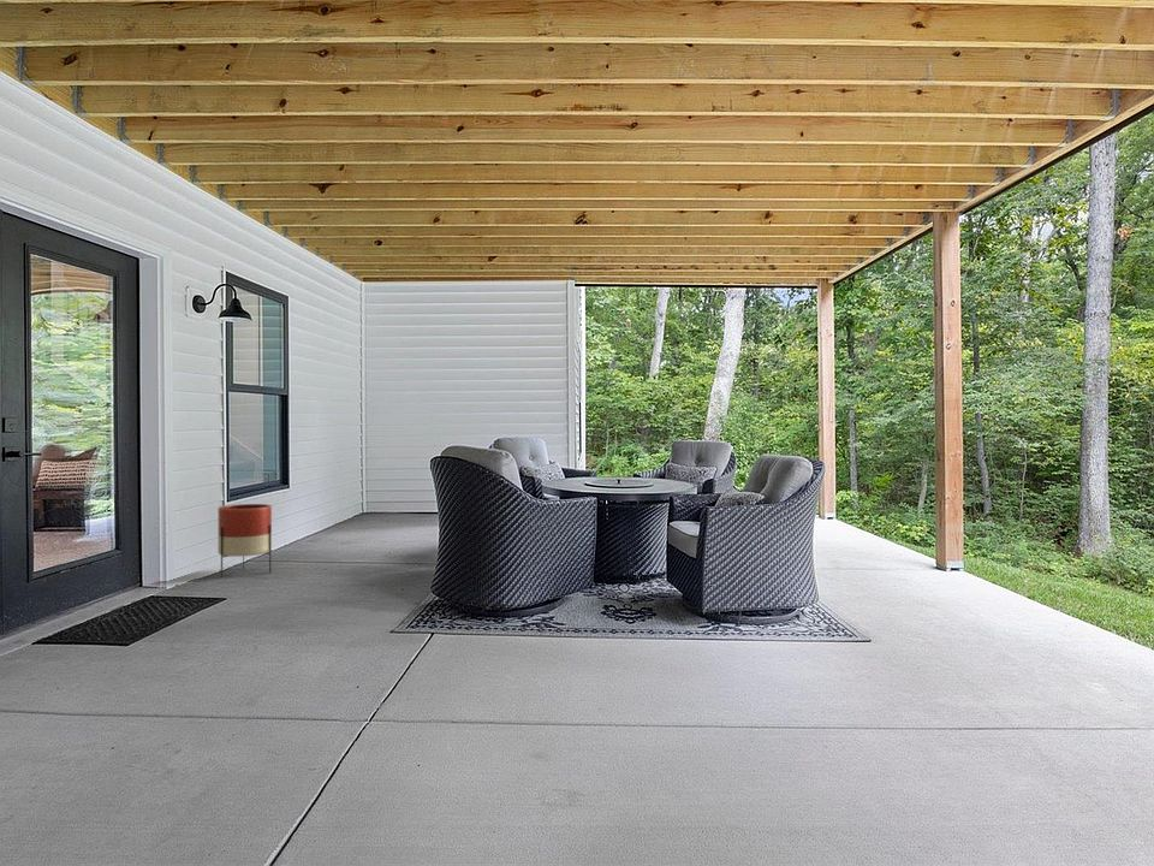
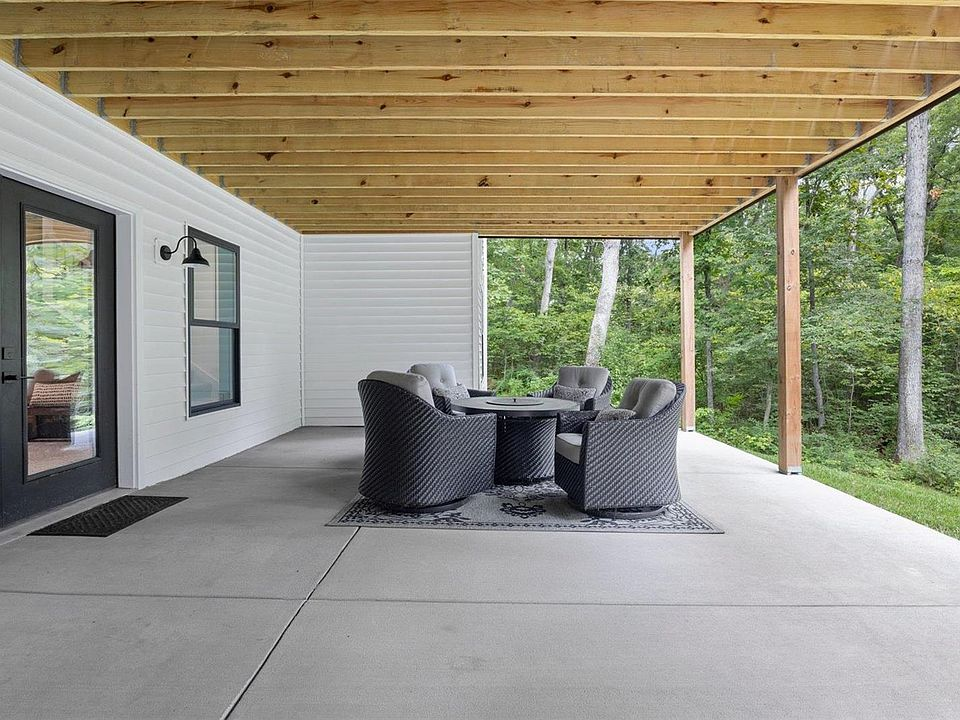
- planter [216,503,273,579]
